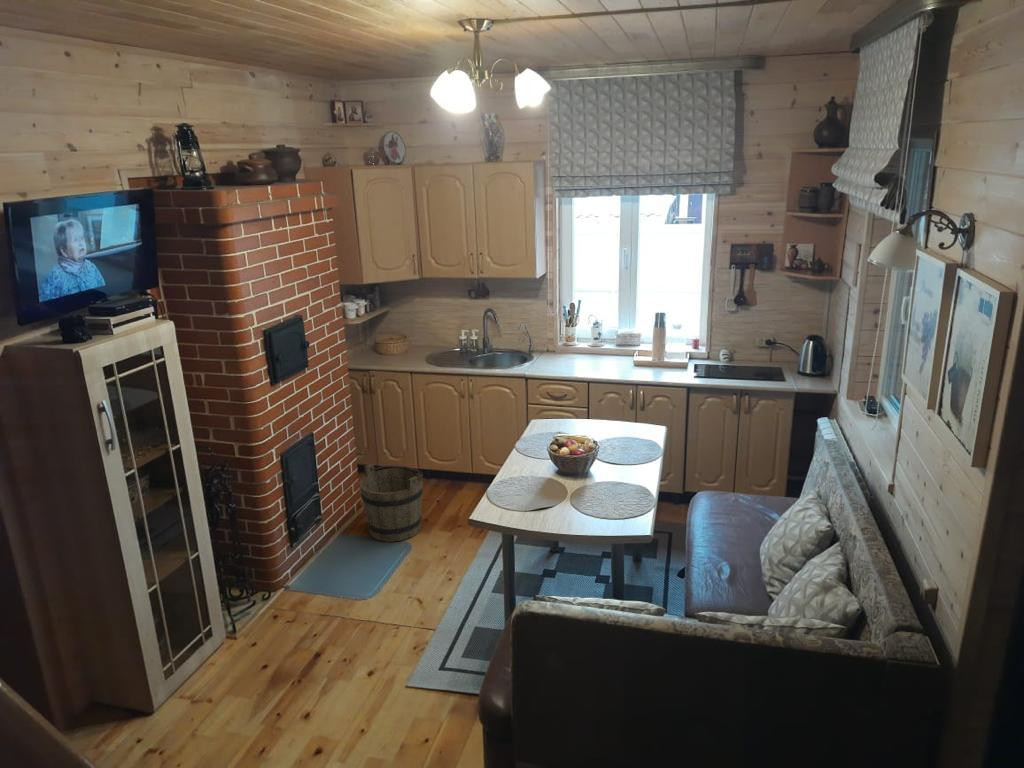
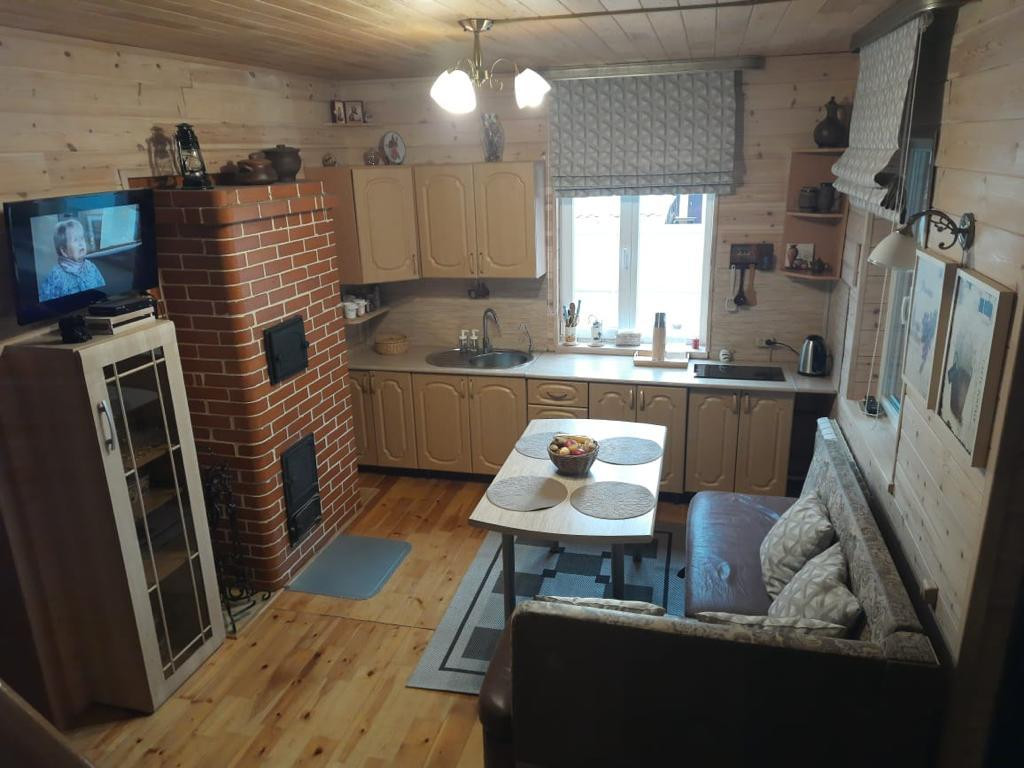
- bucket [358,462,424,543]
